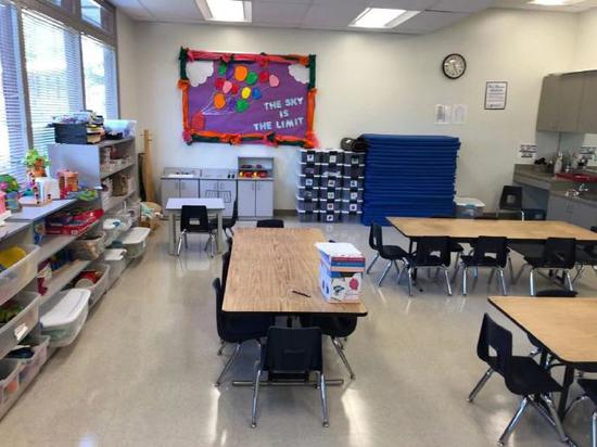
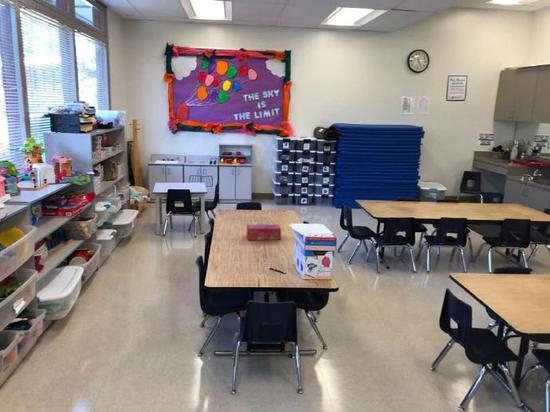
+ tissue box [246,223,282,241]
